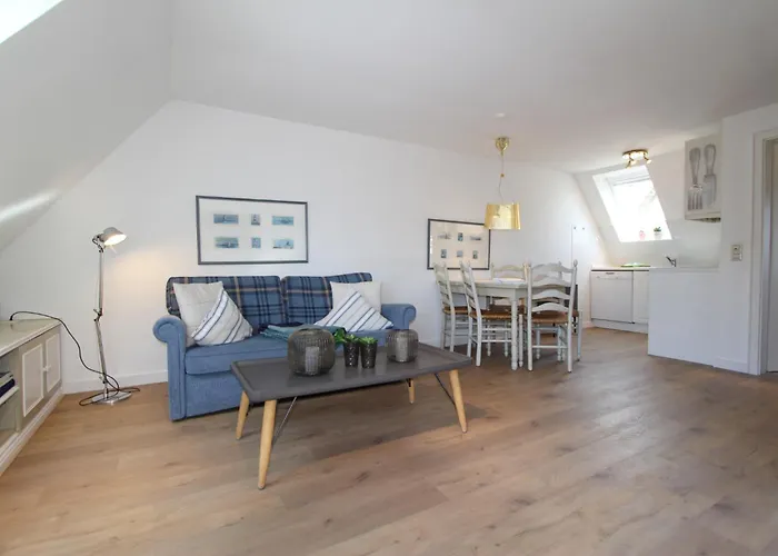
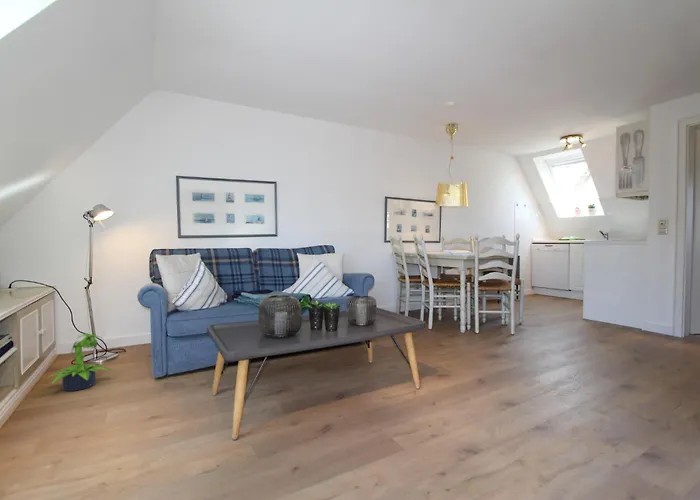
+ potted plant [46,332,112,392]
